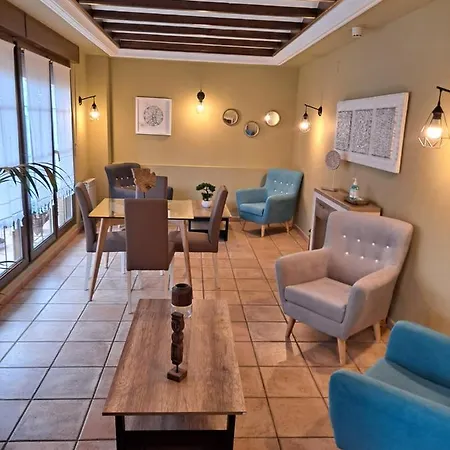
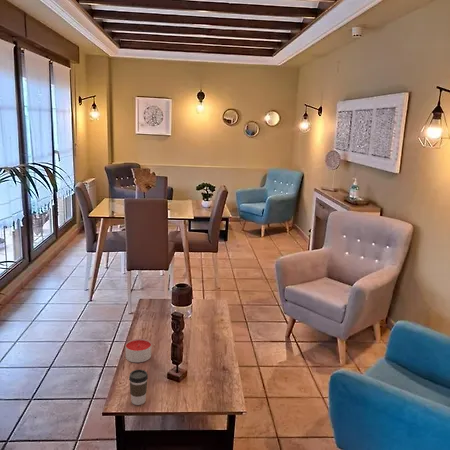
+ coffee cup [128,368,149,406]
+ candle [125,338,152,363]
